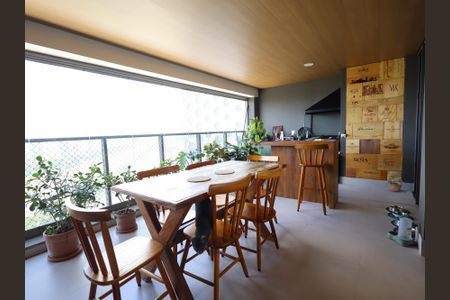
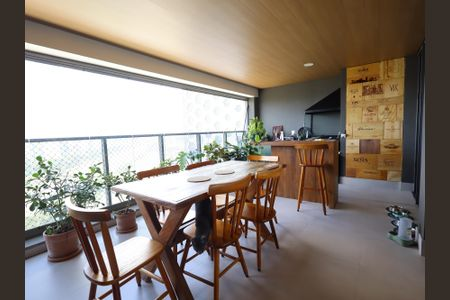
- potted plant [387,174,405,193]
